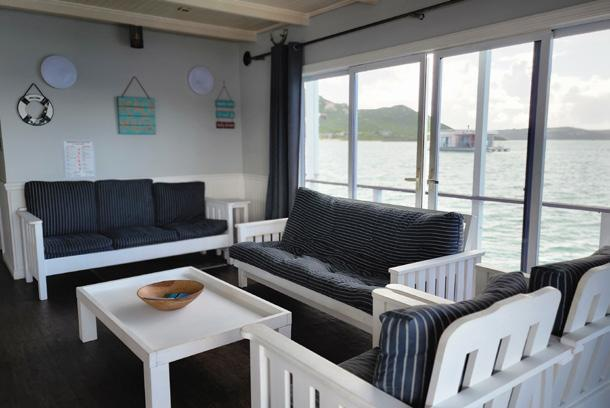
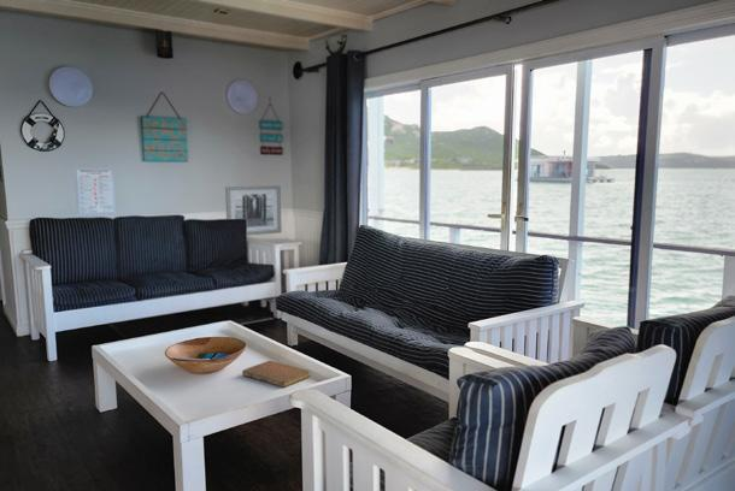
+ wall art [224,185,283,236]
+ notebook [241,360,311,389]
